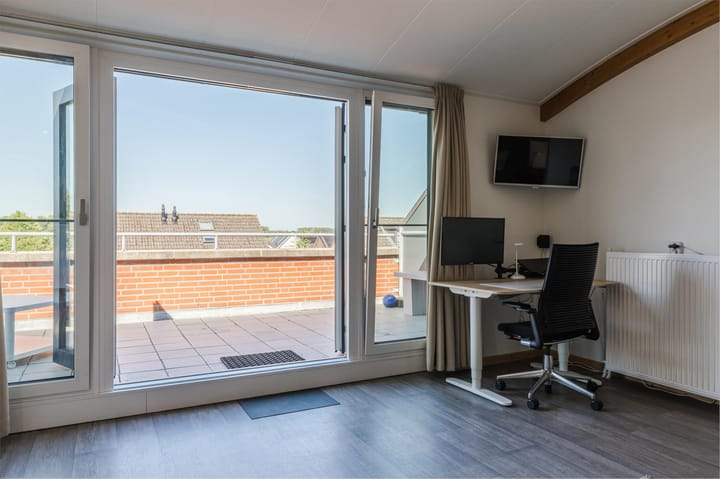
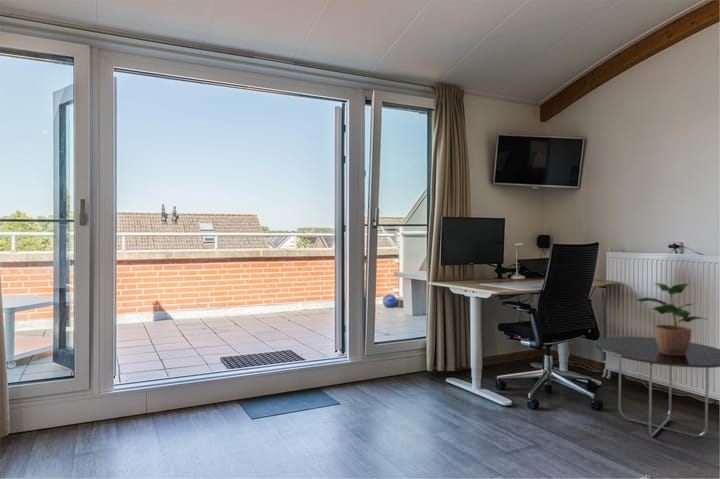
+ side table [593,335,720,438]
+ potted plant [636,282,709,355]
